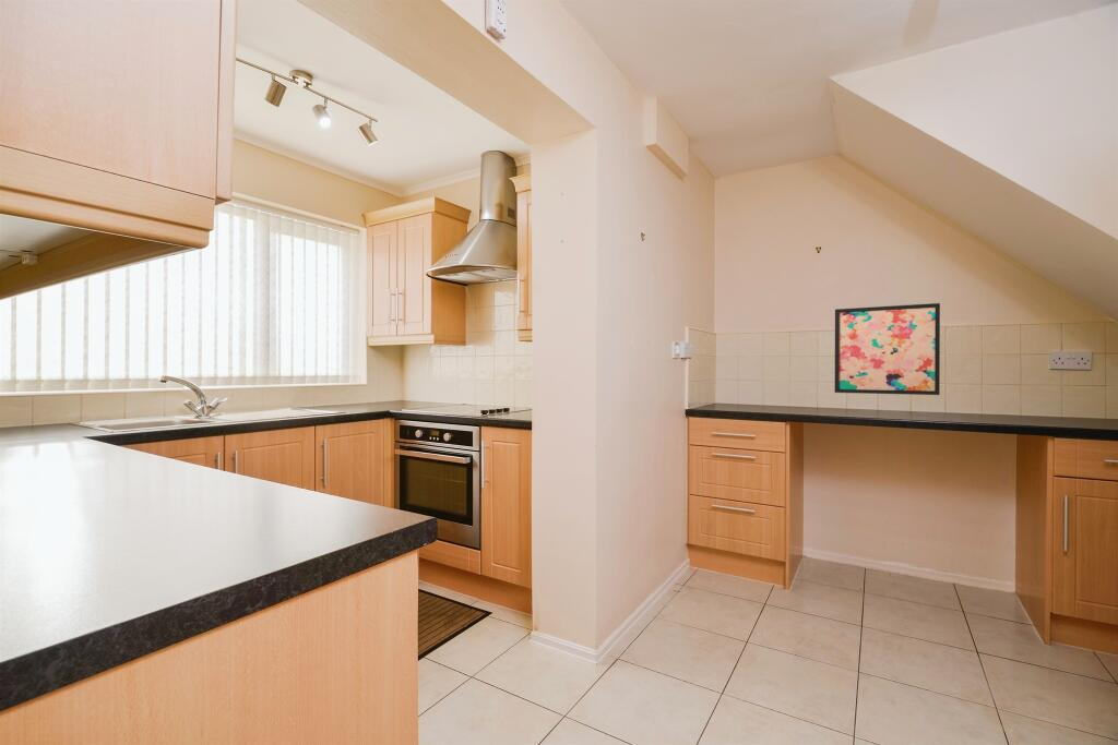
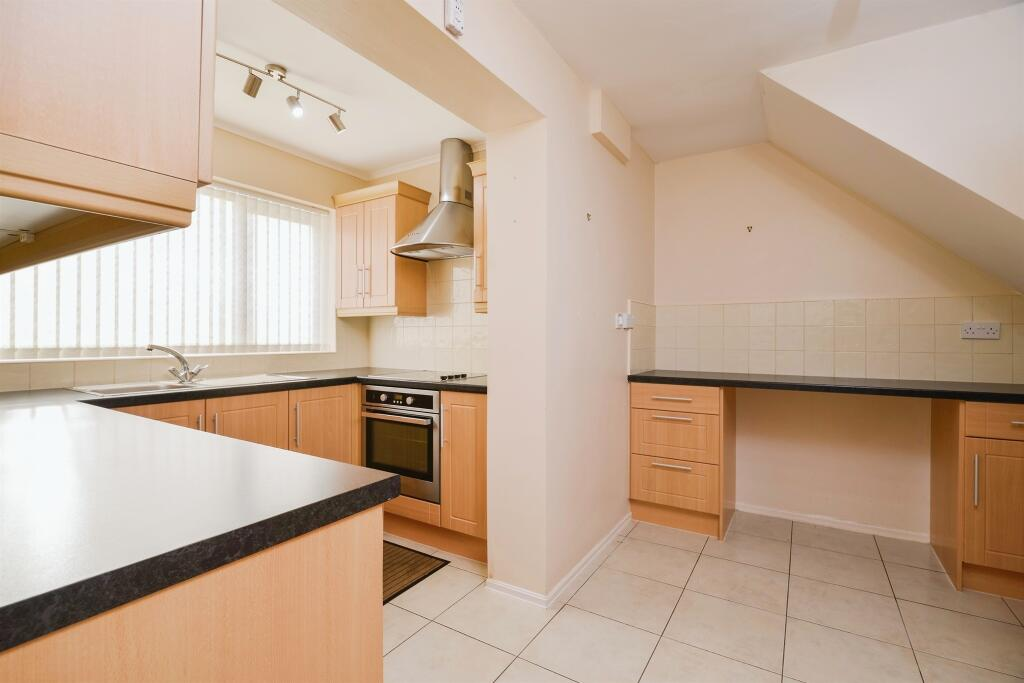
- wall art [834,302,941,396]
